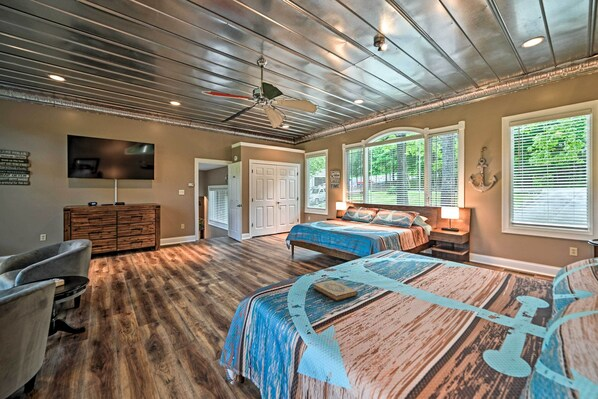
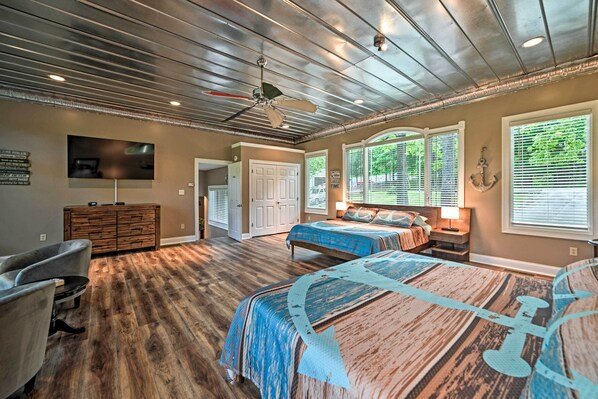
- hardback book [312,279,359,302]
